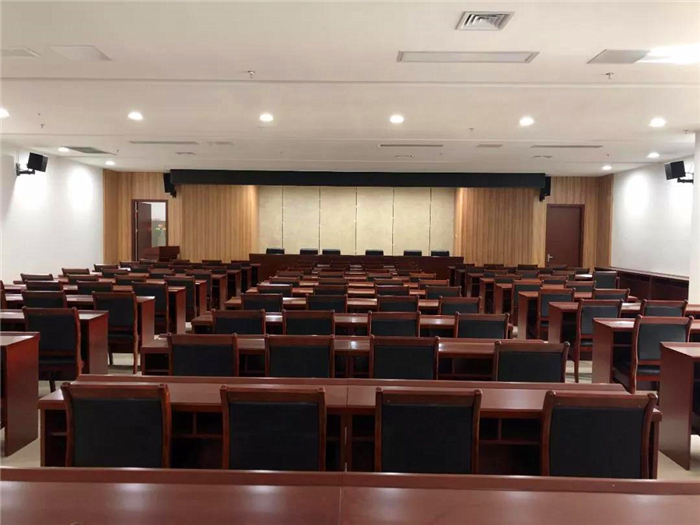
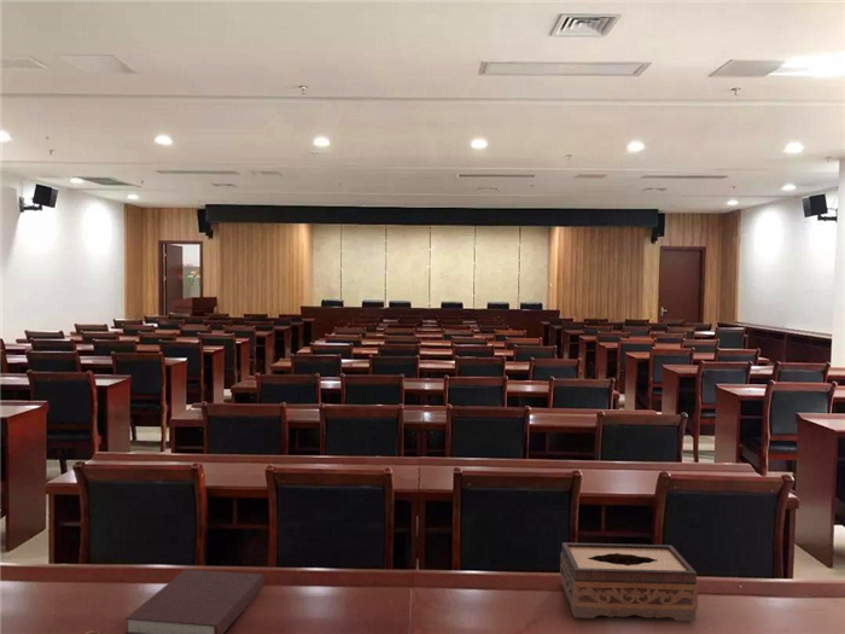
+ tissue box [559,541,699,622]
+ notebook [123,569,266,634]
